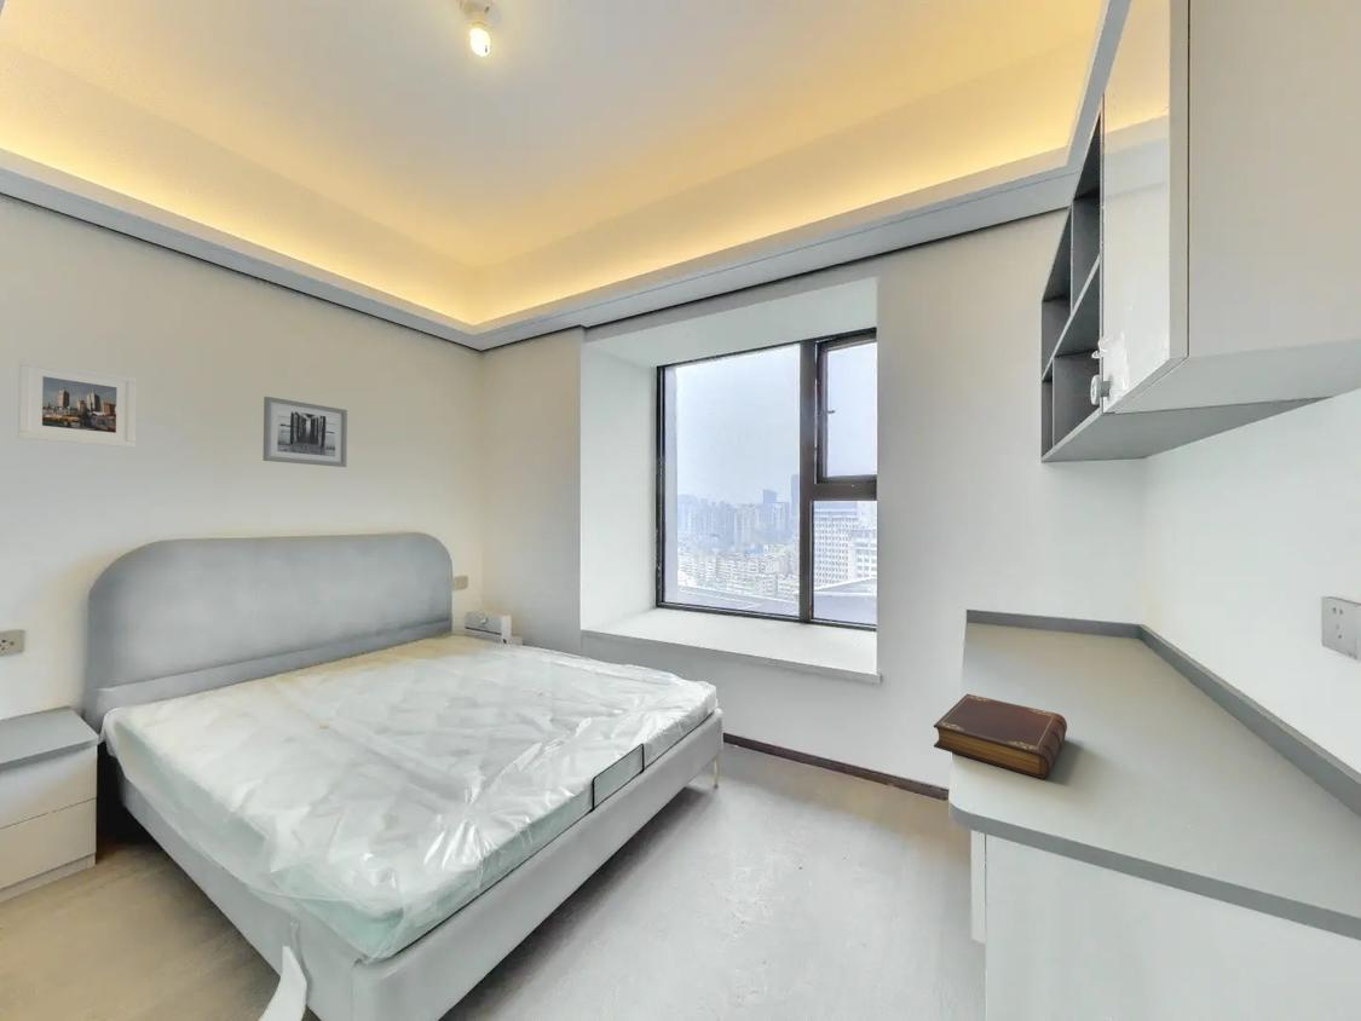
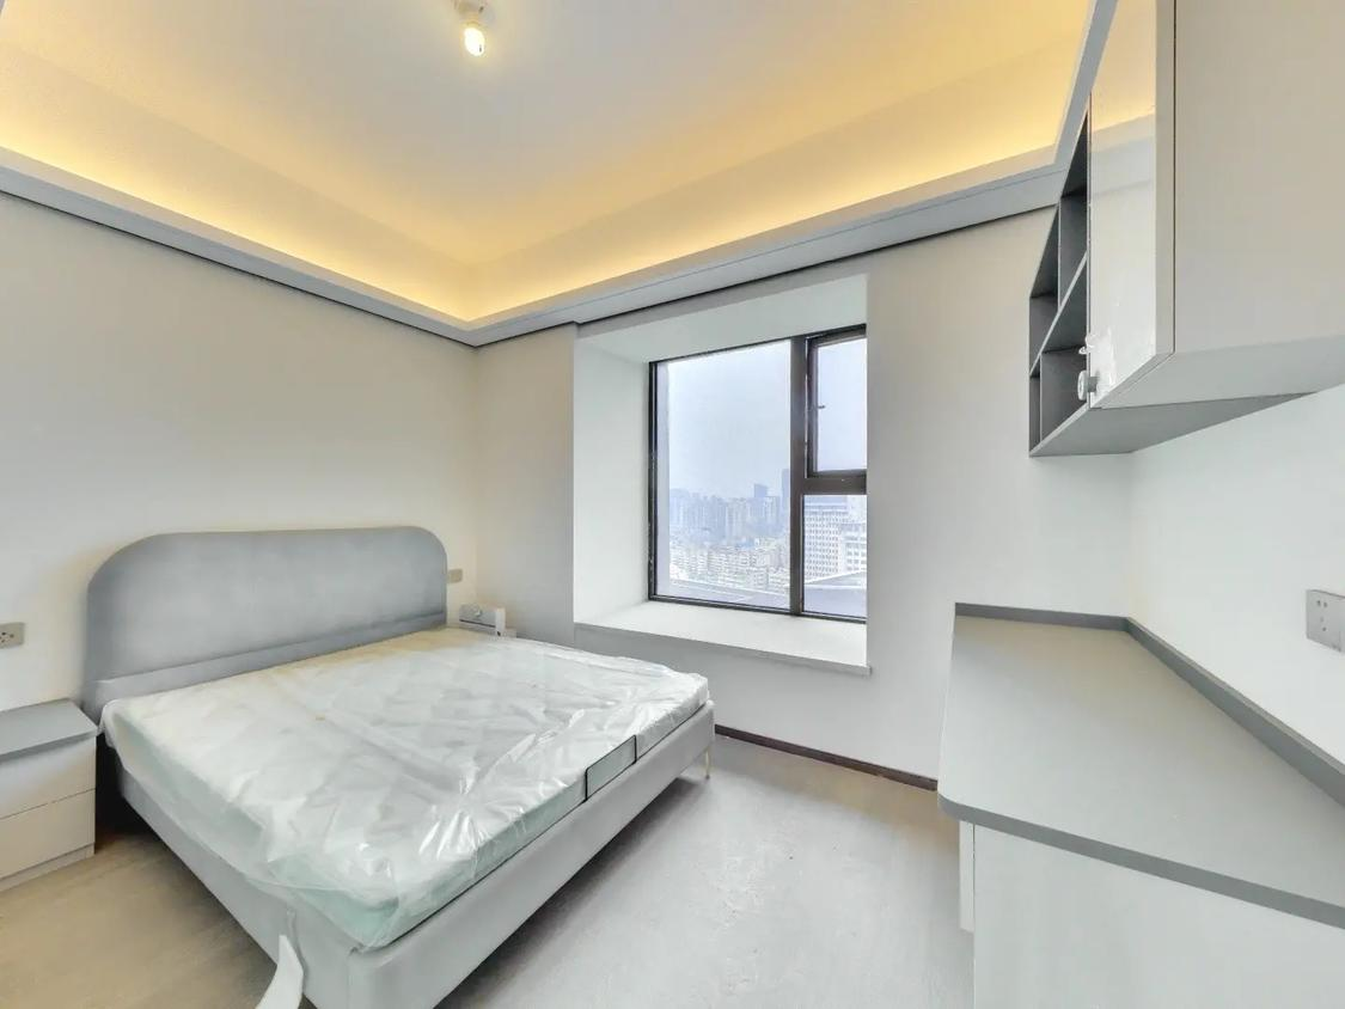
- wall art [263,396,348,468]
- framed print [17,358,138,449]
- book [933,693,1068,780]
